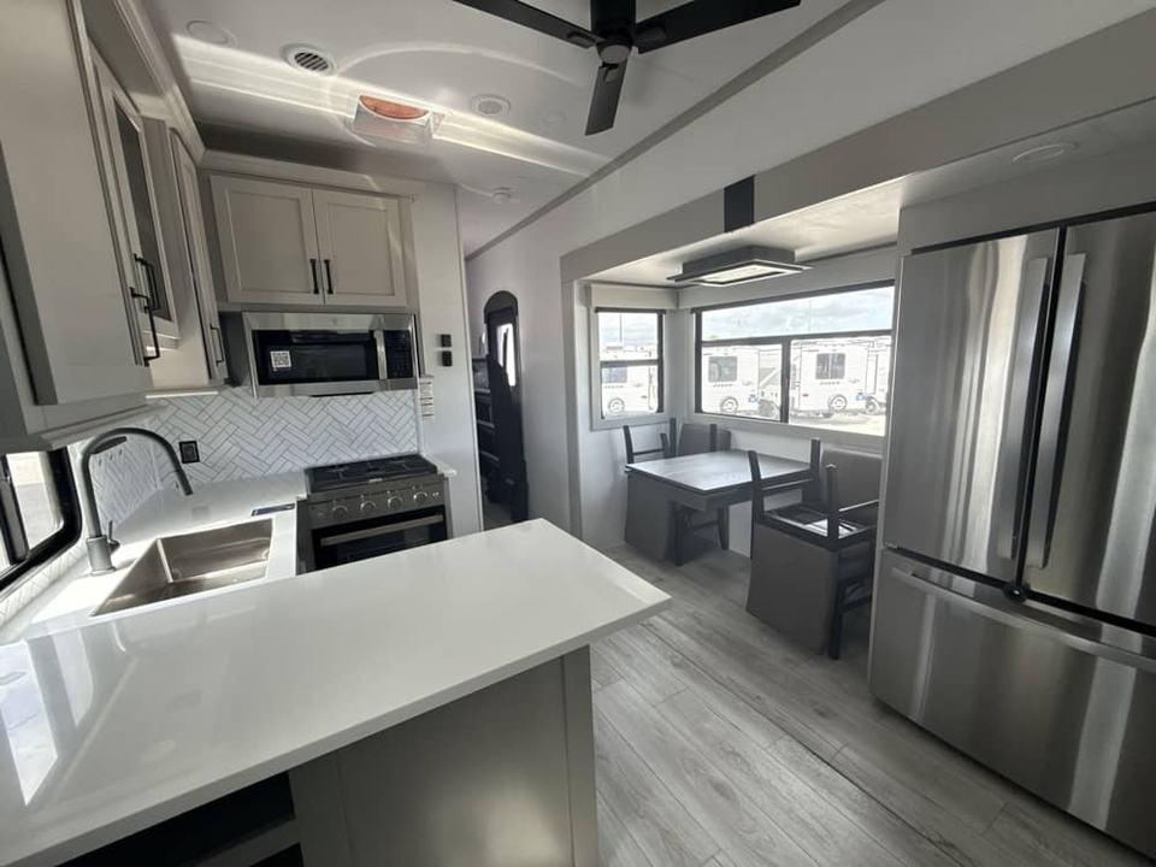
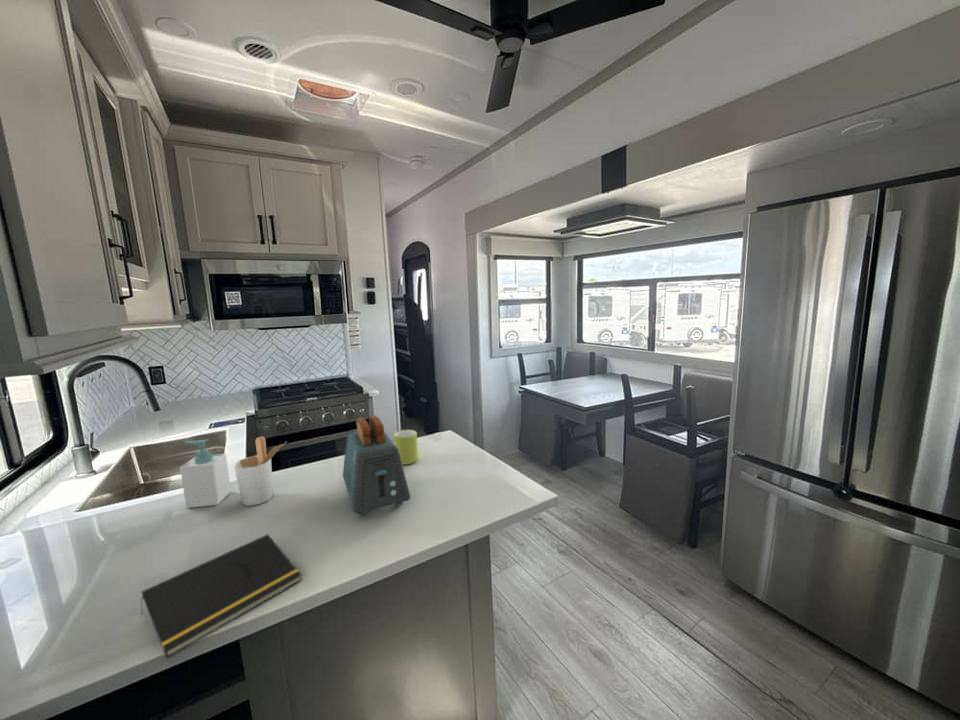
+ mug [393,429,419,465]
+ toaster [342,415,411,517]
+ soap bottle [179,438,232,509]
+ utensil holder [233,435,286,507]
+ notepad [140,533,303,659]
